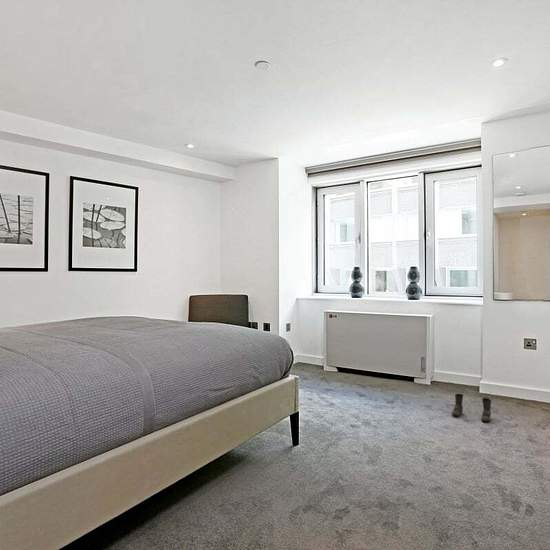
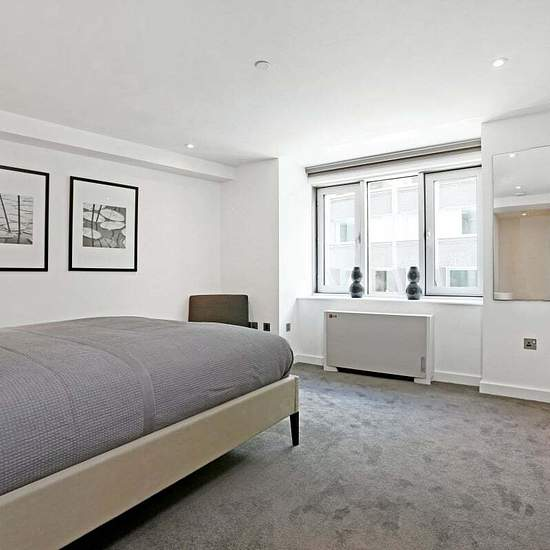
- boots [451,393,492,423]
